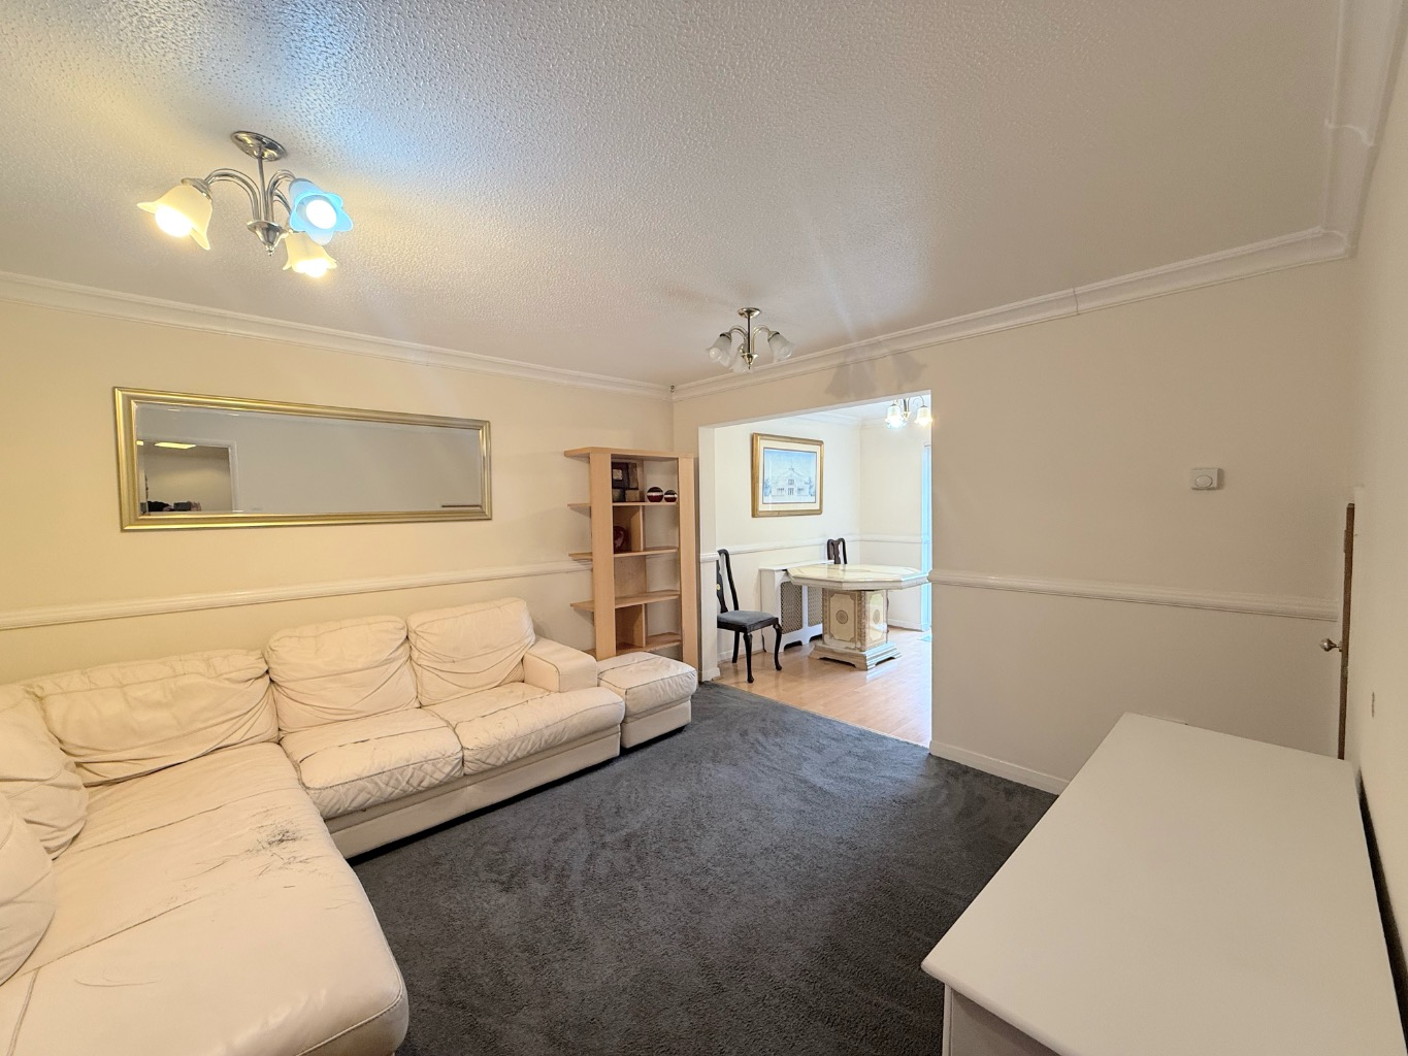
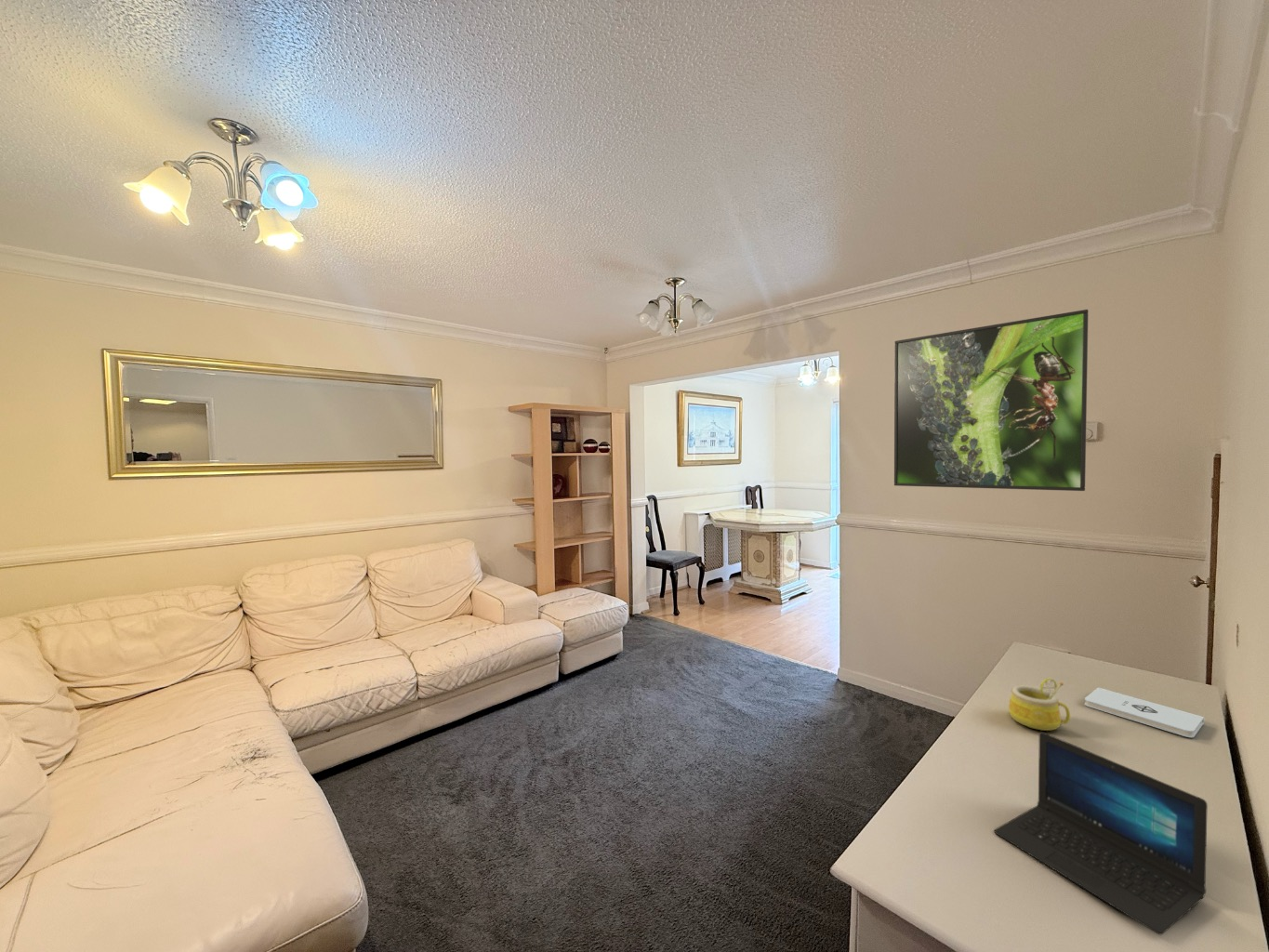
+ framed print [893,309,1090,492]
+ mug [1008,677,1071,732]
+ notepad [1084,687,1205,738]
+ laptop [994,731,1209,936]
